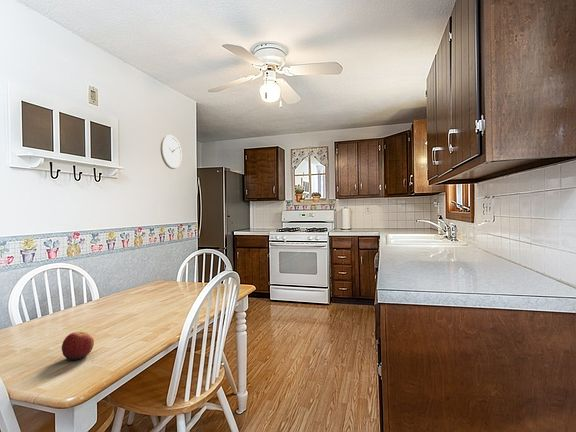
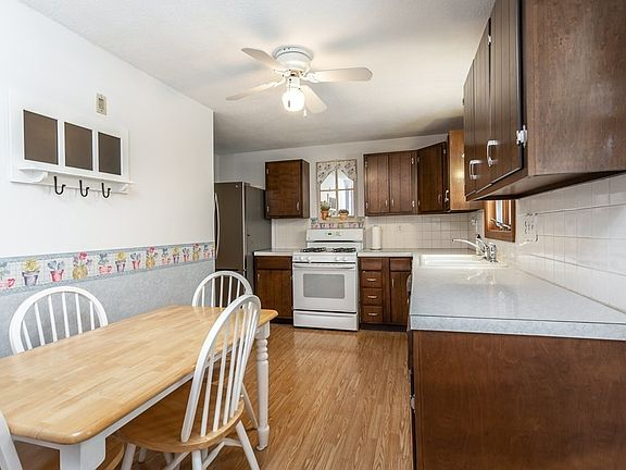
- wall clock [160,134,183,170]
- apple [61,331,95,361]
